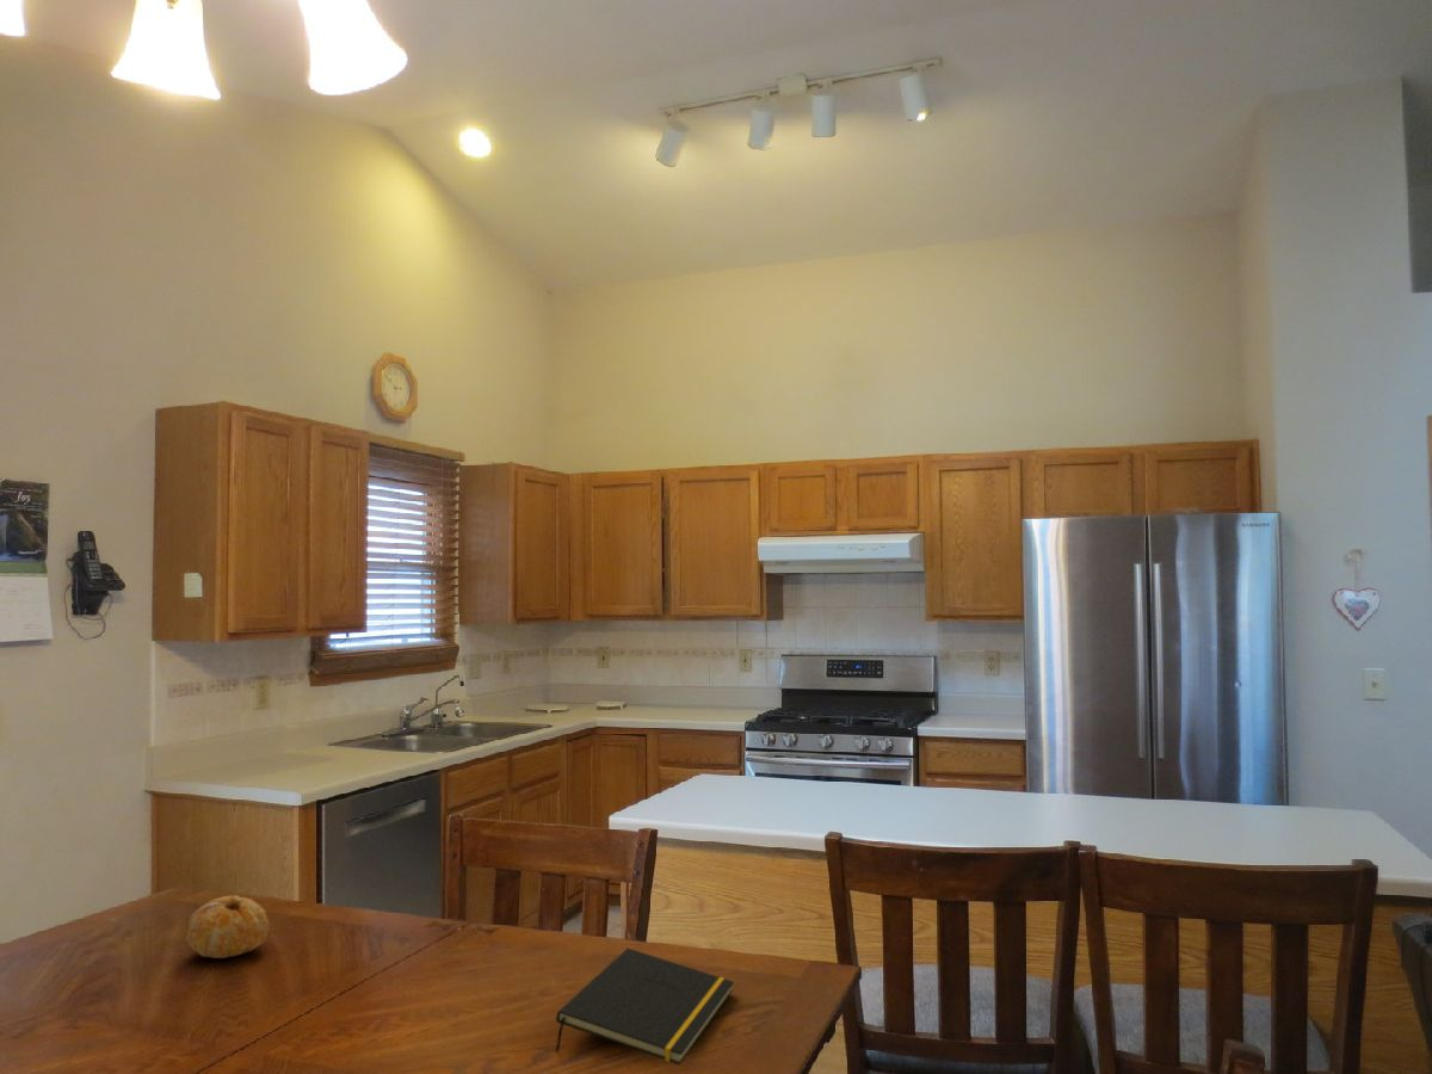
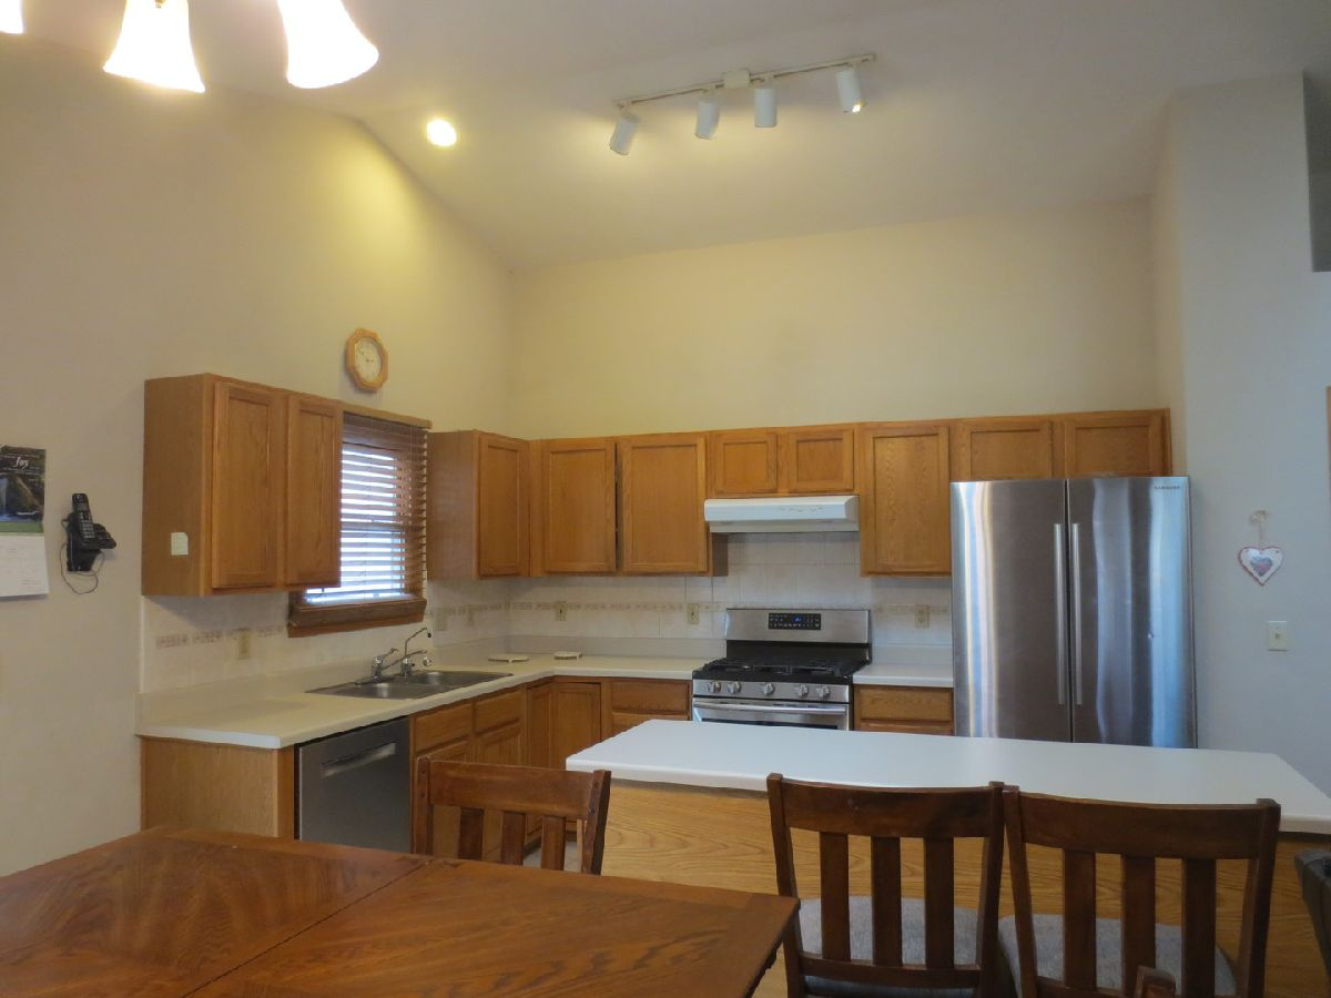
- fruit [186,894,271,959]
- notepad [555,948,735,1066]
